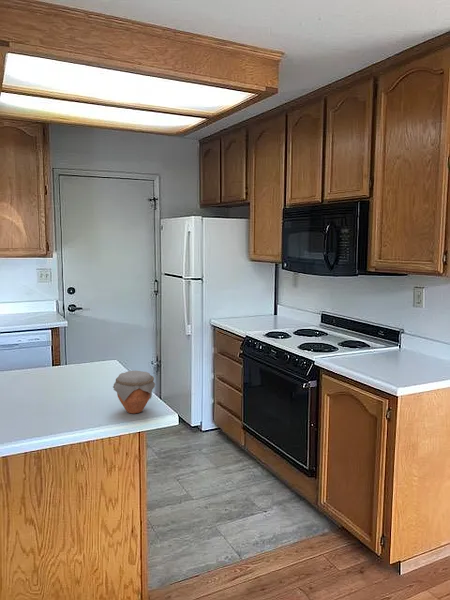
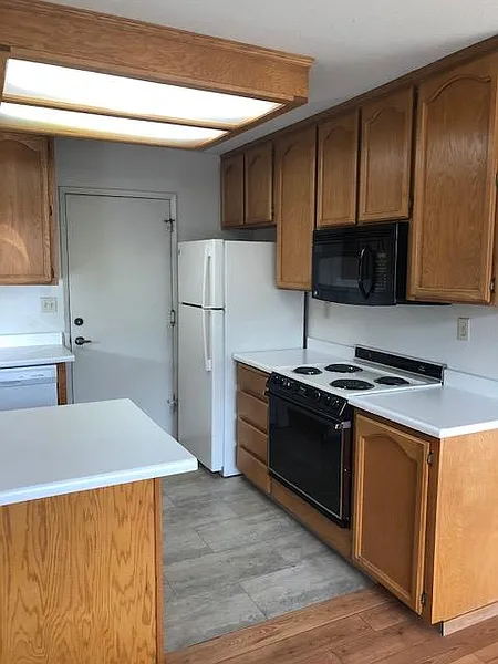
- jar [112,370,156,415]
